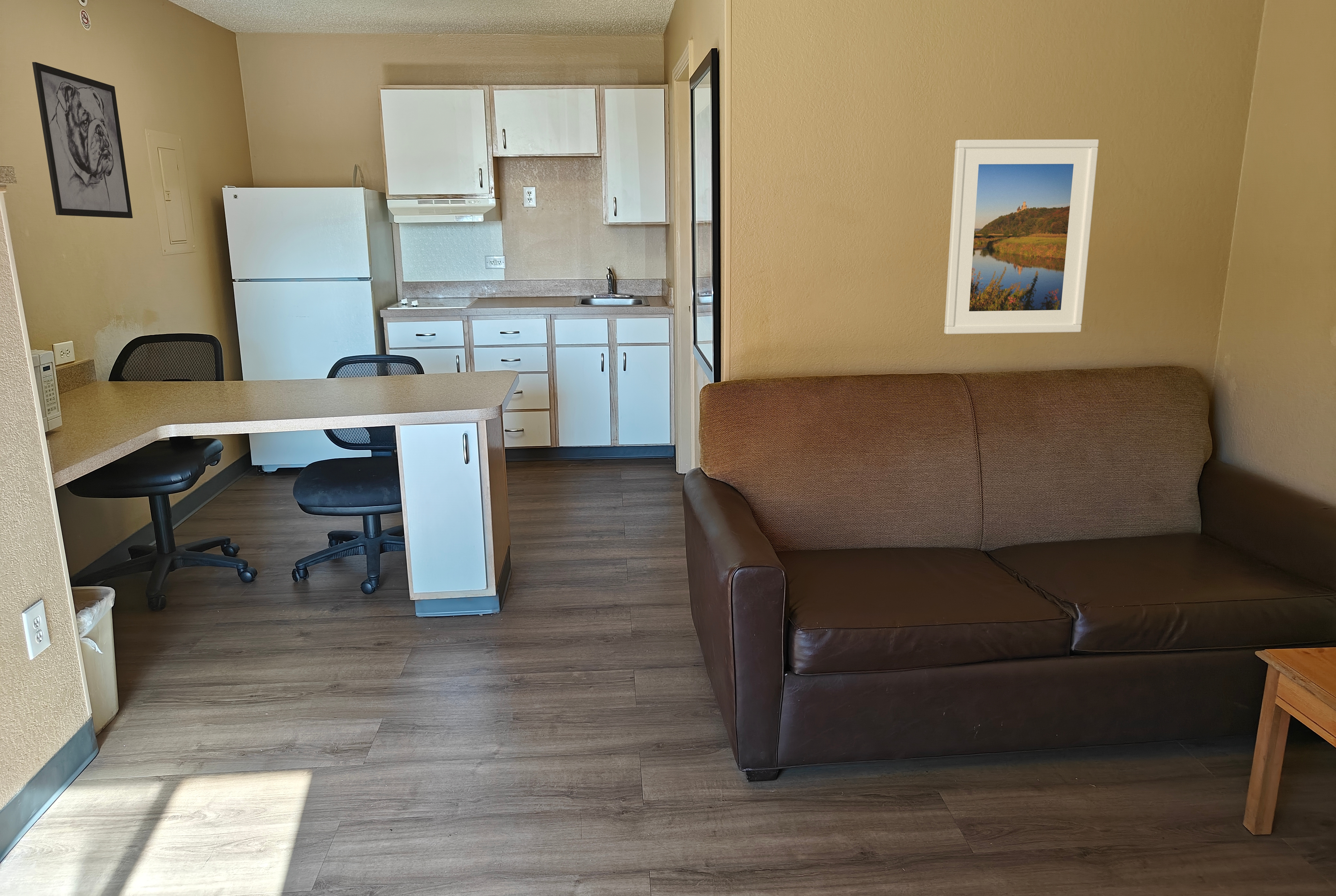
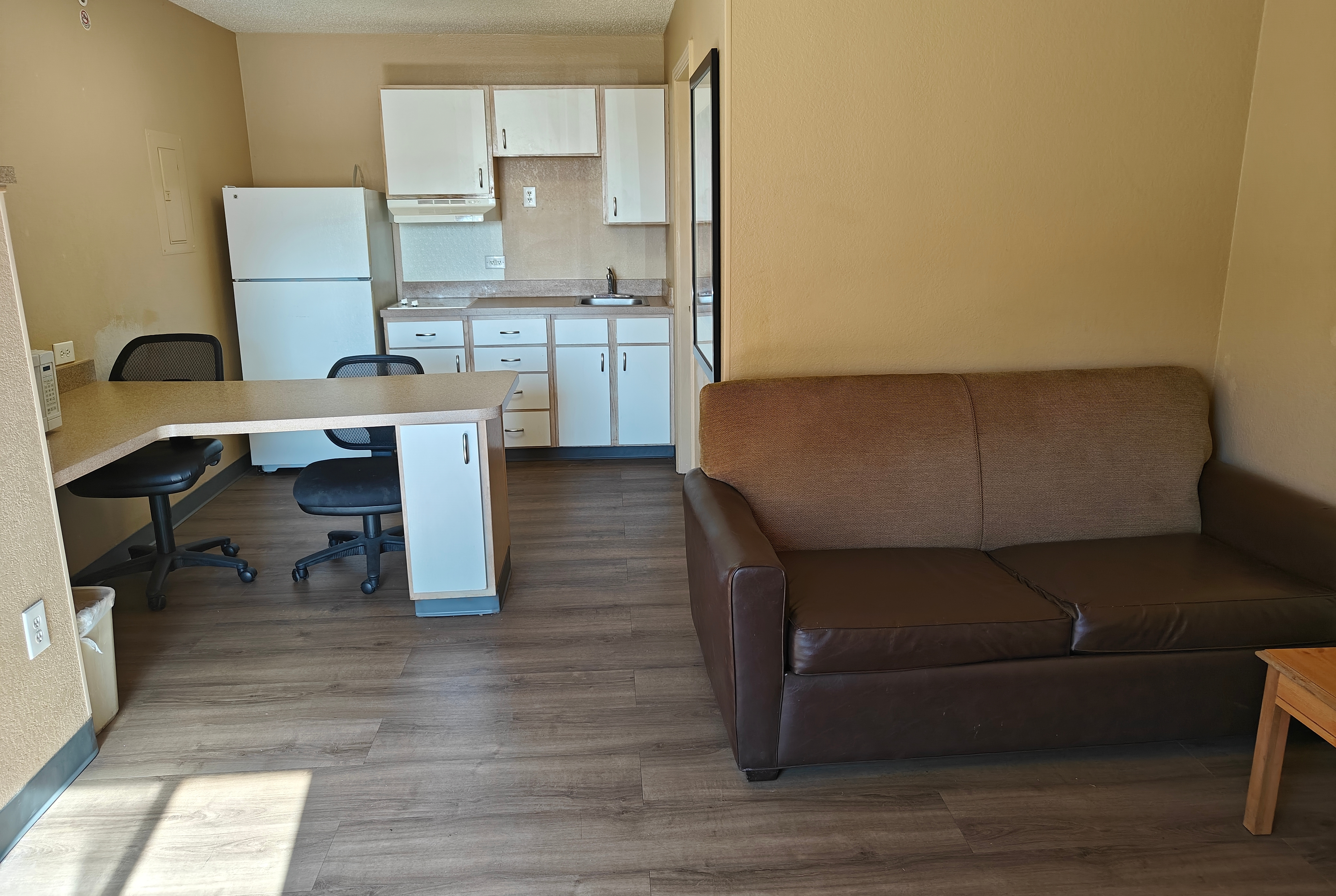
- wall art [32,62,133,218]
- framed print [944,139,1099,335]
